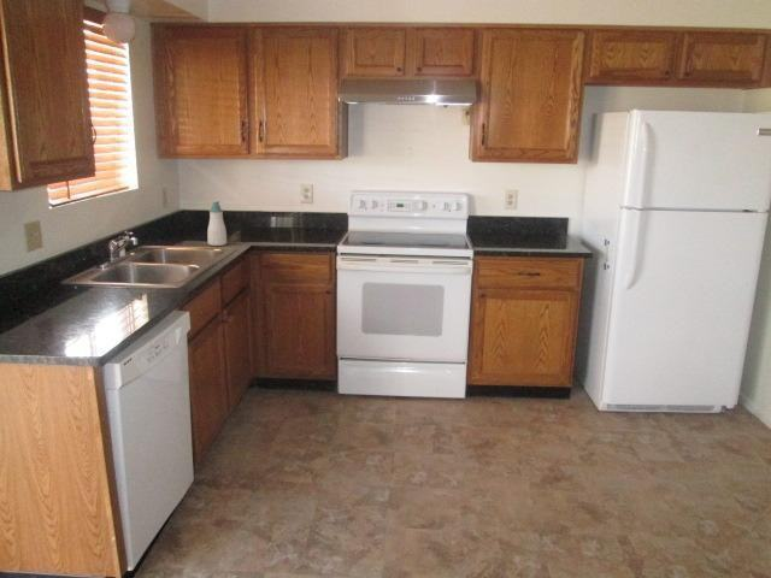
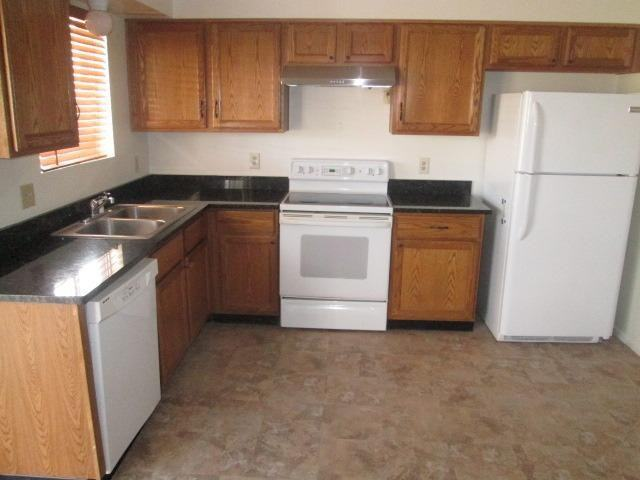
- soap bottle [206,200,228,247]
